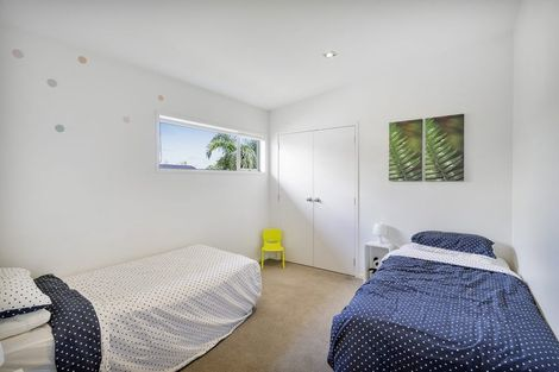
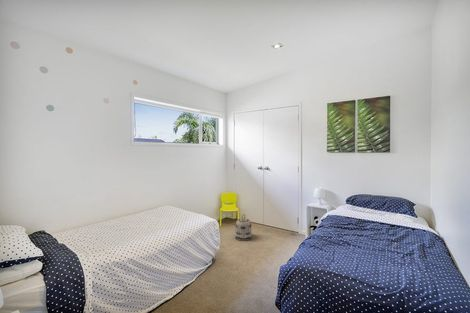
+ basket [234,213,253,242]
